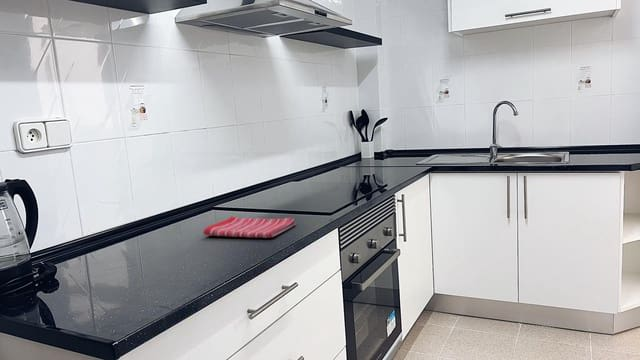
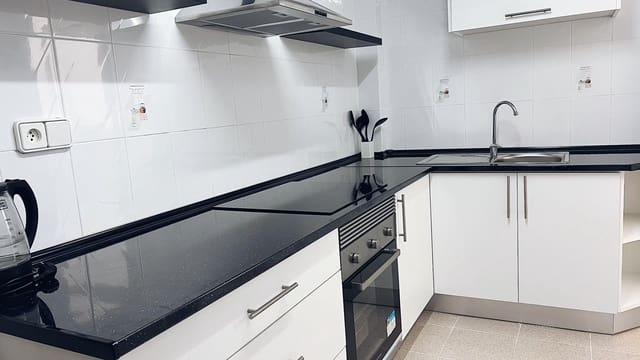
- dish towel [203,215,297,239]
